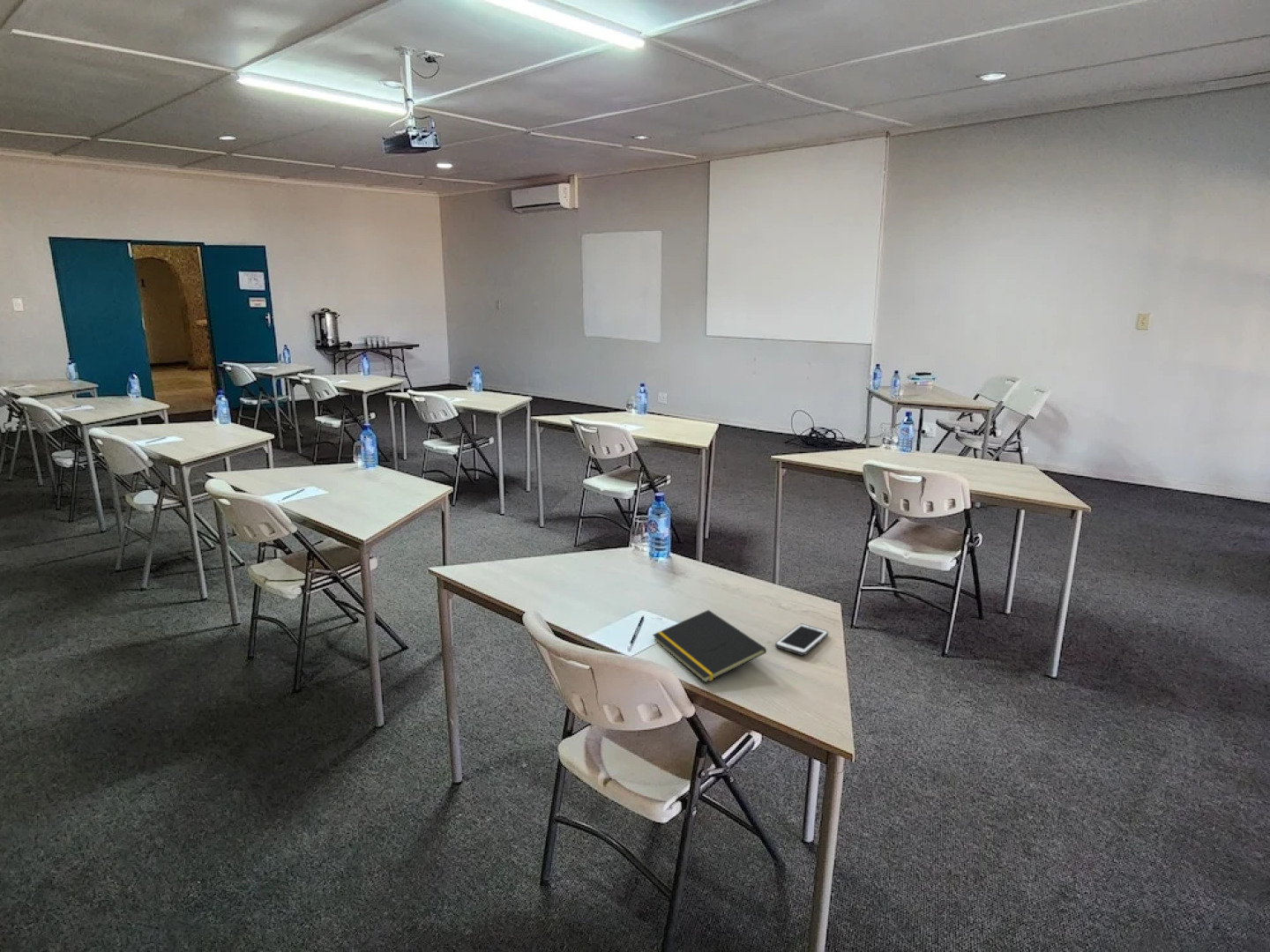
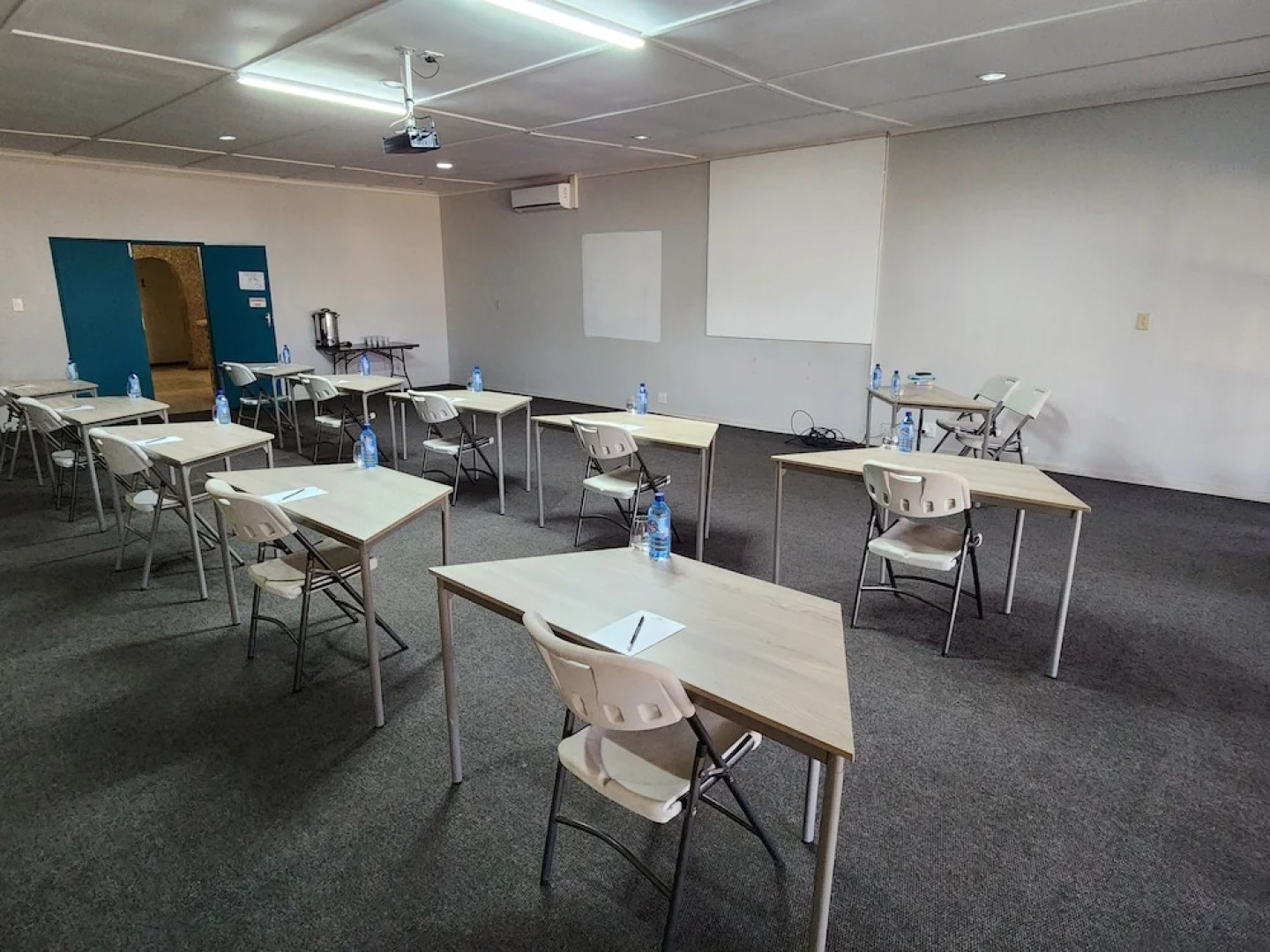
- cell phone [774,623,829,657]
- notepad [652,609,767,684]
